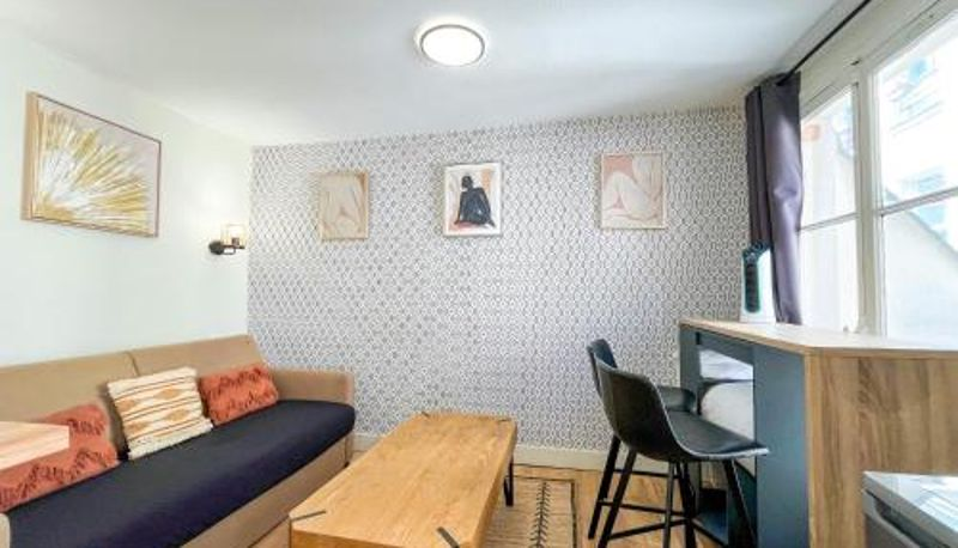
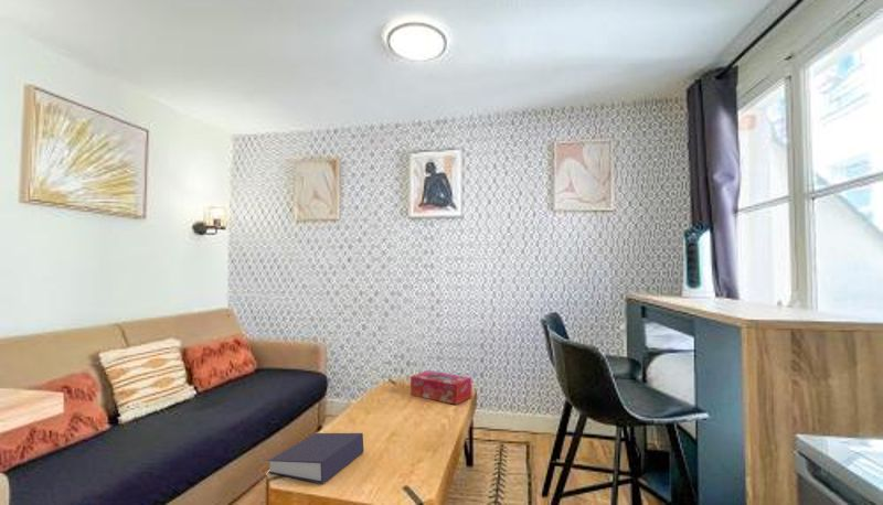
+ tissue box [409,369,472,406]
+ book [267,432,365,485]
